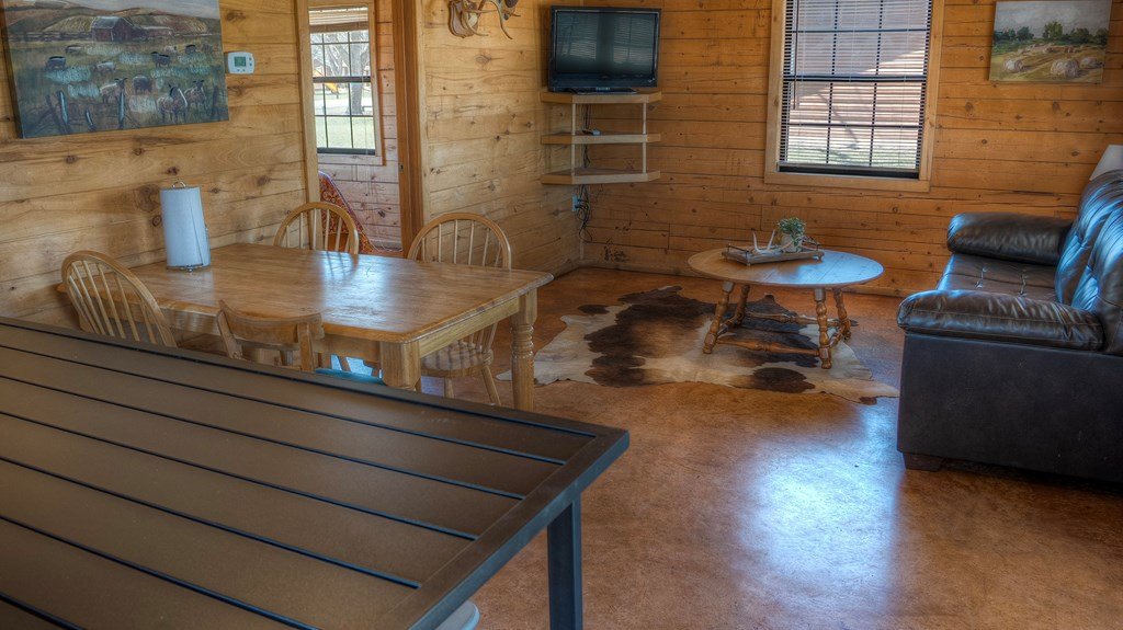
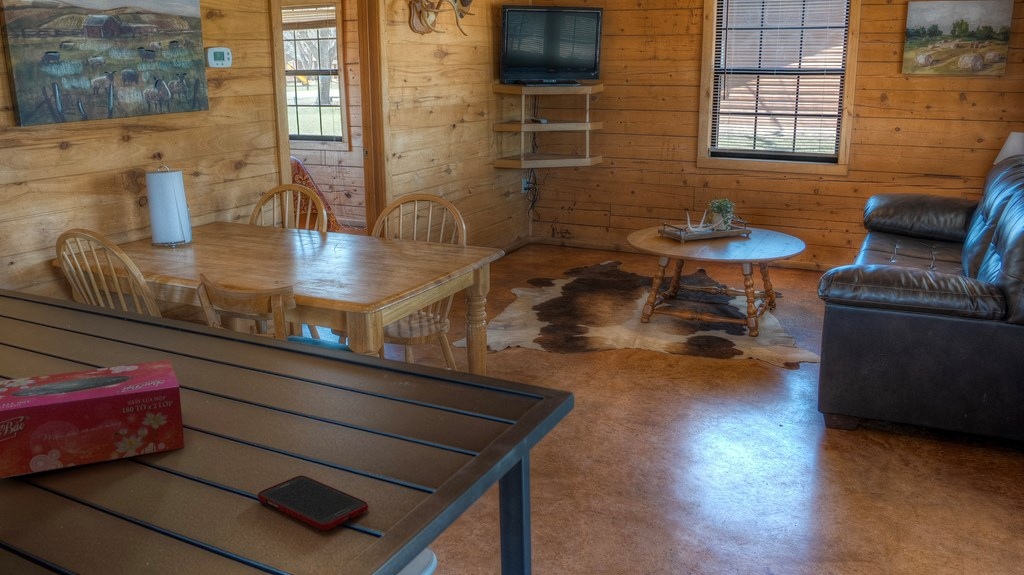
+ tissue box [0,359,185,479]
+ cell phone [257,475,369,531]
